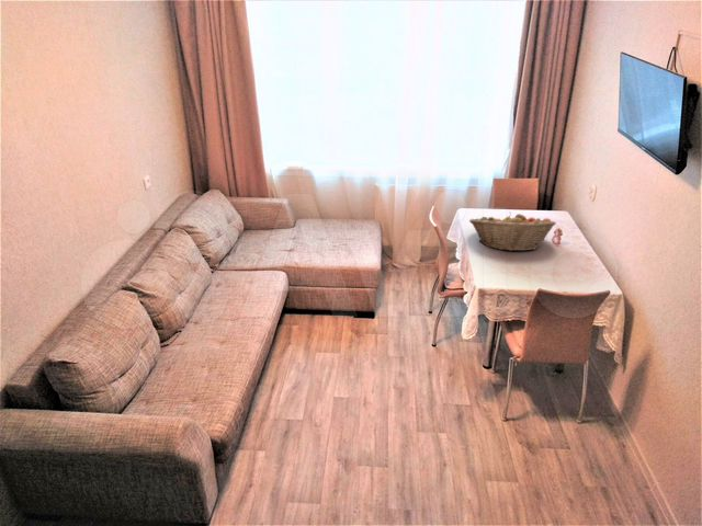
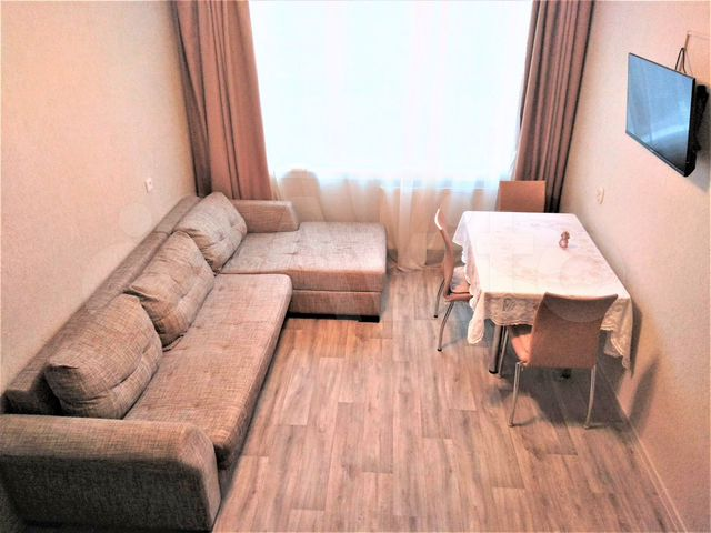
- fruit basket [468,211,557,252]
